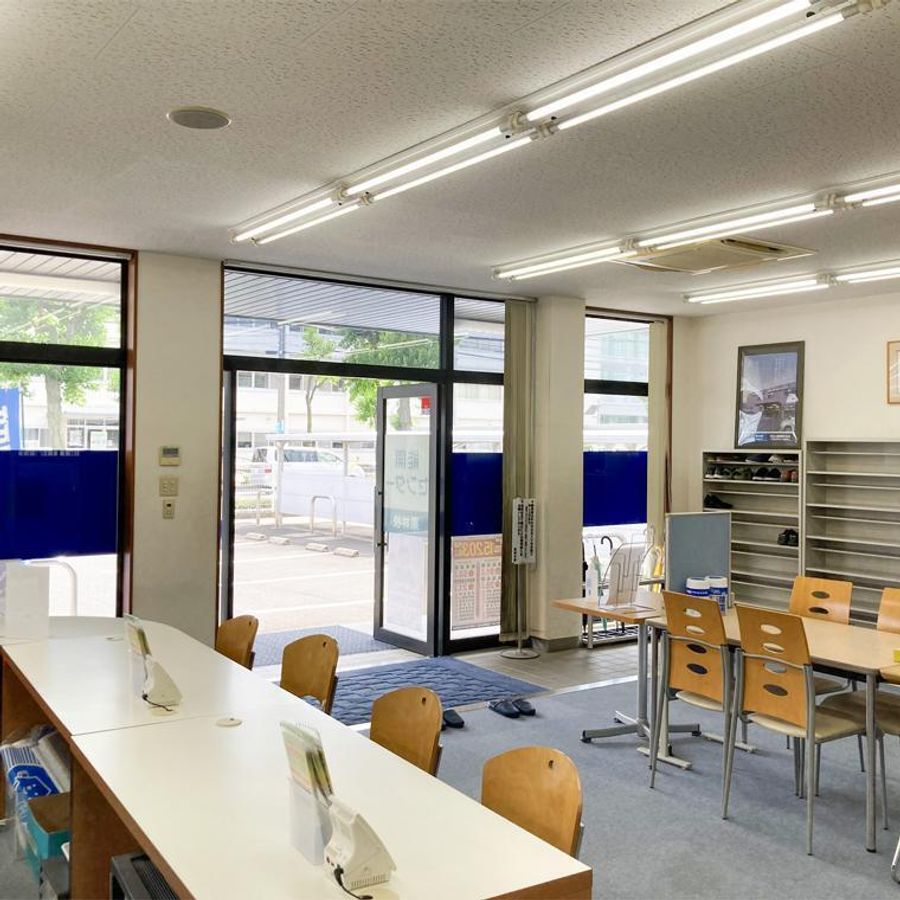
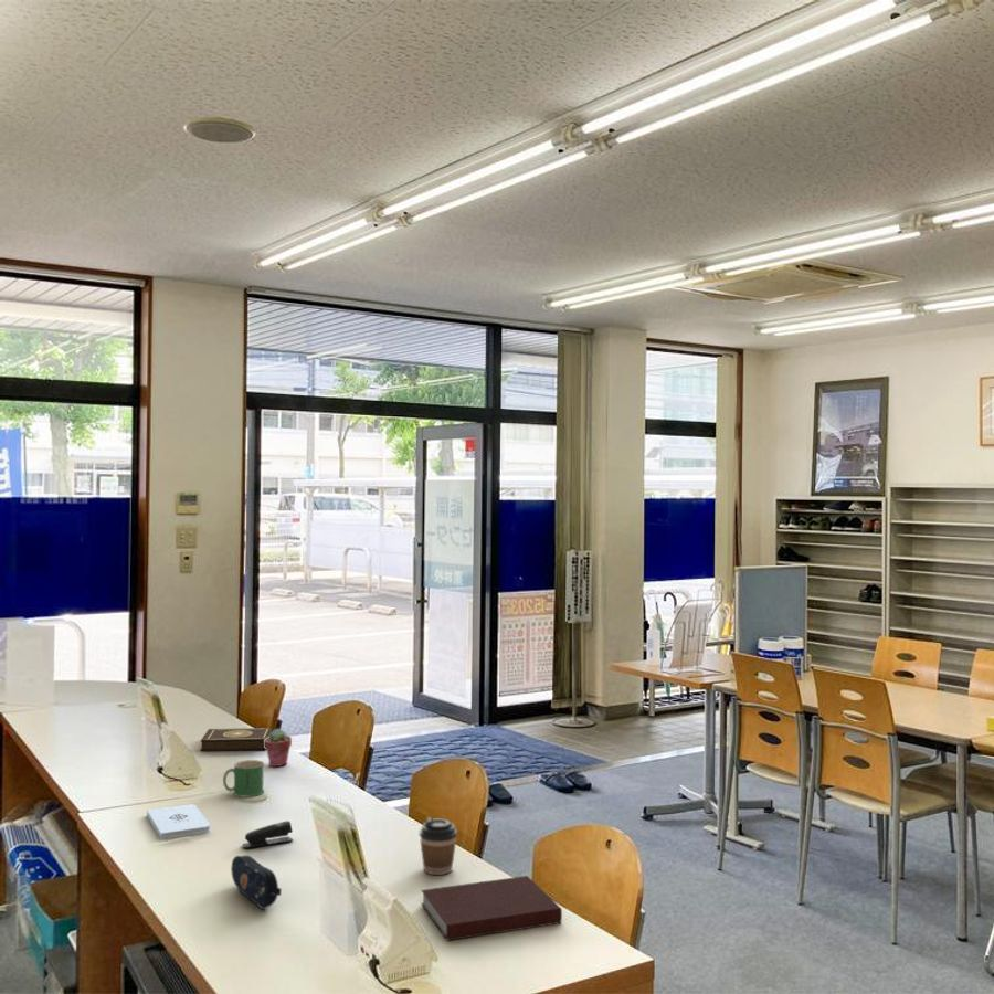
+ notebook [420,875,563,942]
+ mug [222,759,265,799]
+ coffee cup [419,816,458,876]
+ notepad [146,803,211,840]
+ pencil case [230,854,283,910]
+ potted succulent [264,728,293,768]
+ stapler [241,819,294,849]
+ book [200,727,273,752]
